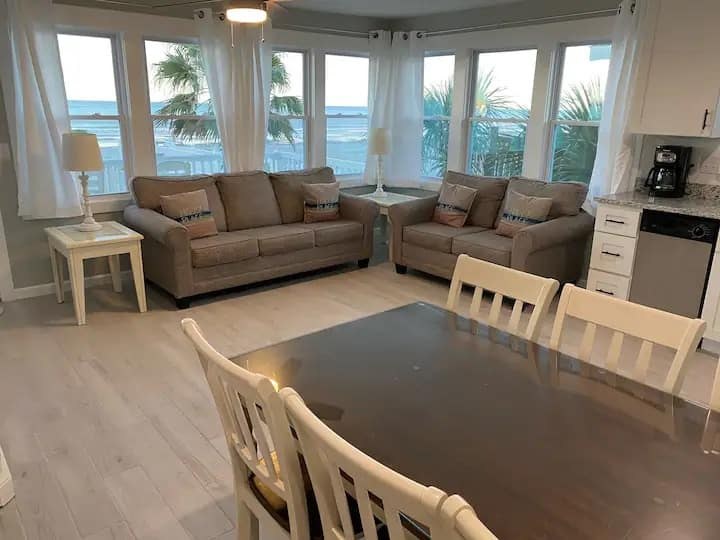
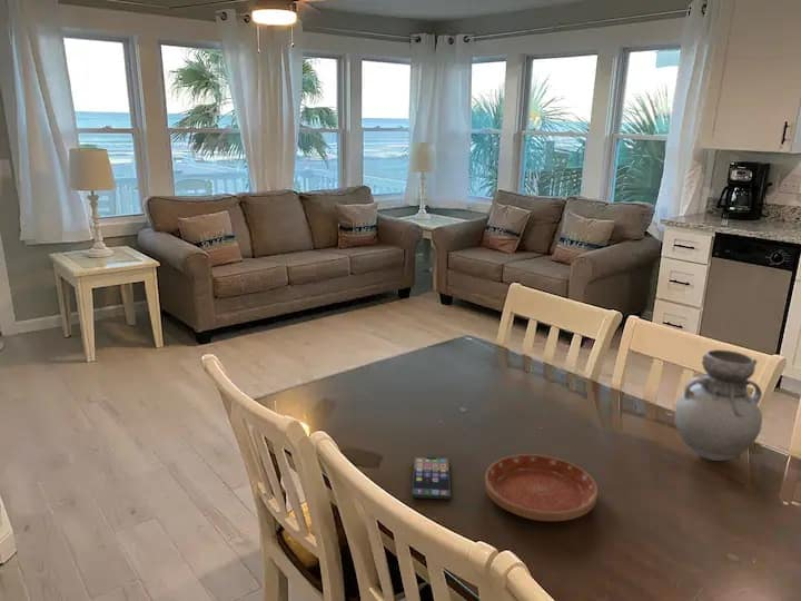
+ smartphone [411,456,452,501]
+ vase [674,348,763,462]
+ saucer [484,453,599,522]
